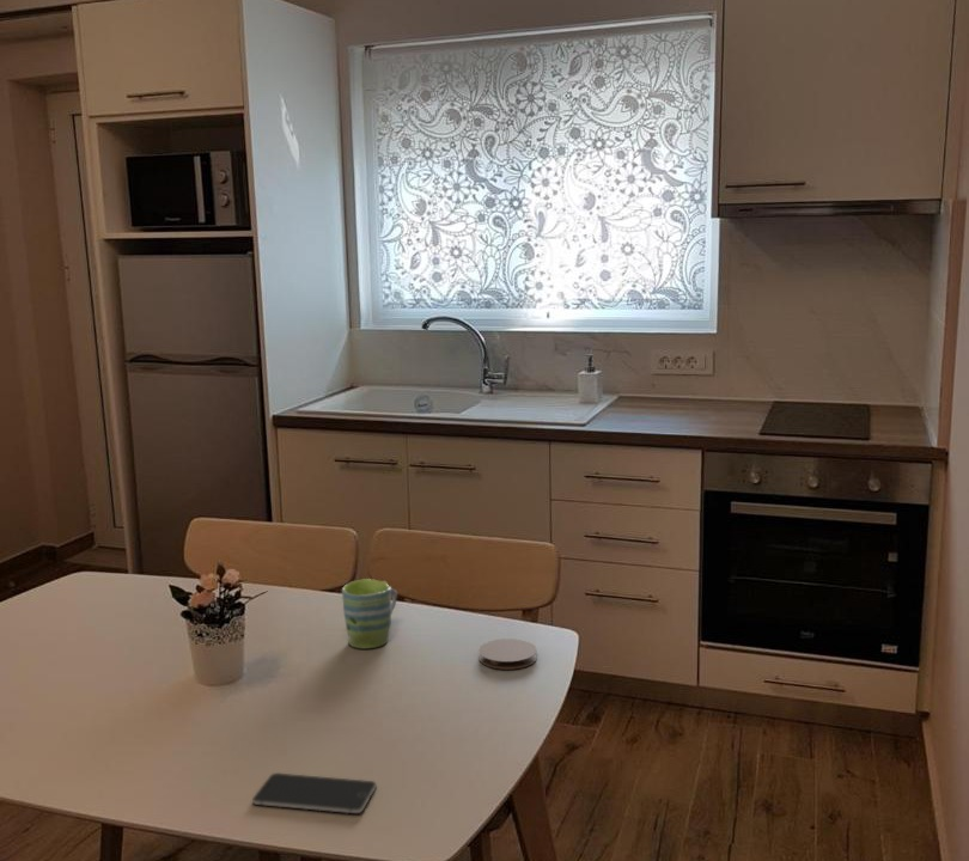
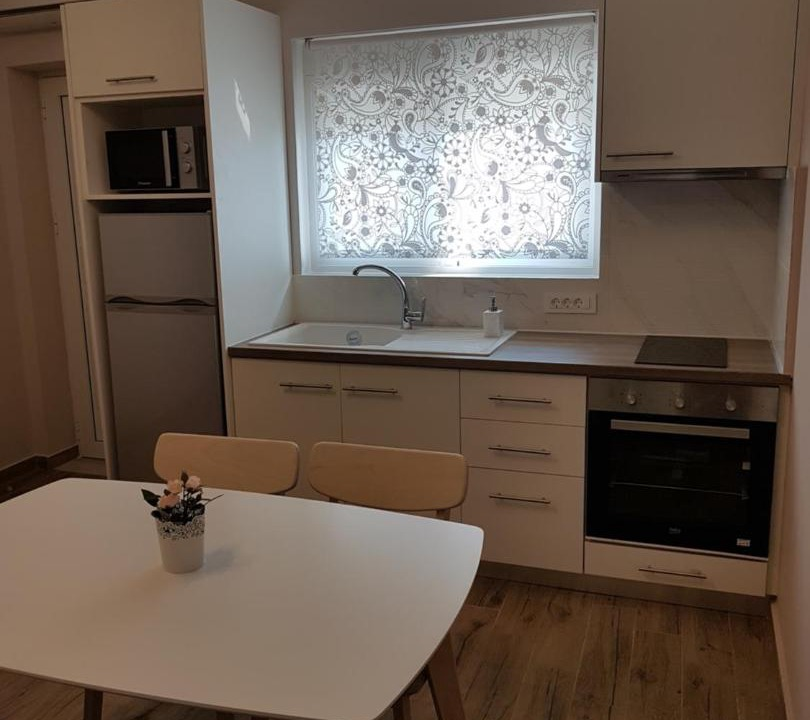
- smartphone [251,773,378,814]
- coaster [477,637,538,671]
- mug [341,578,398,649]
